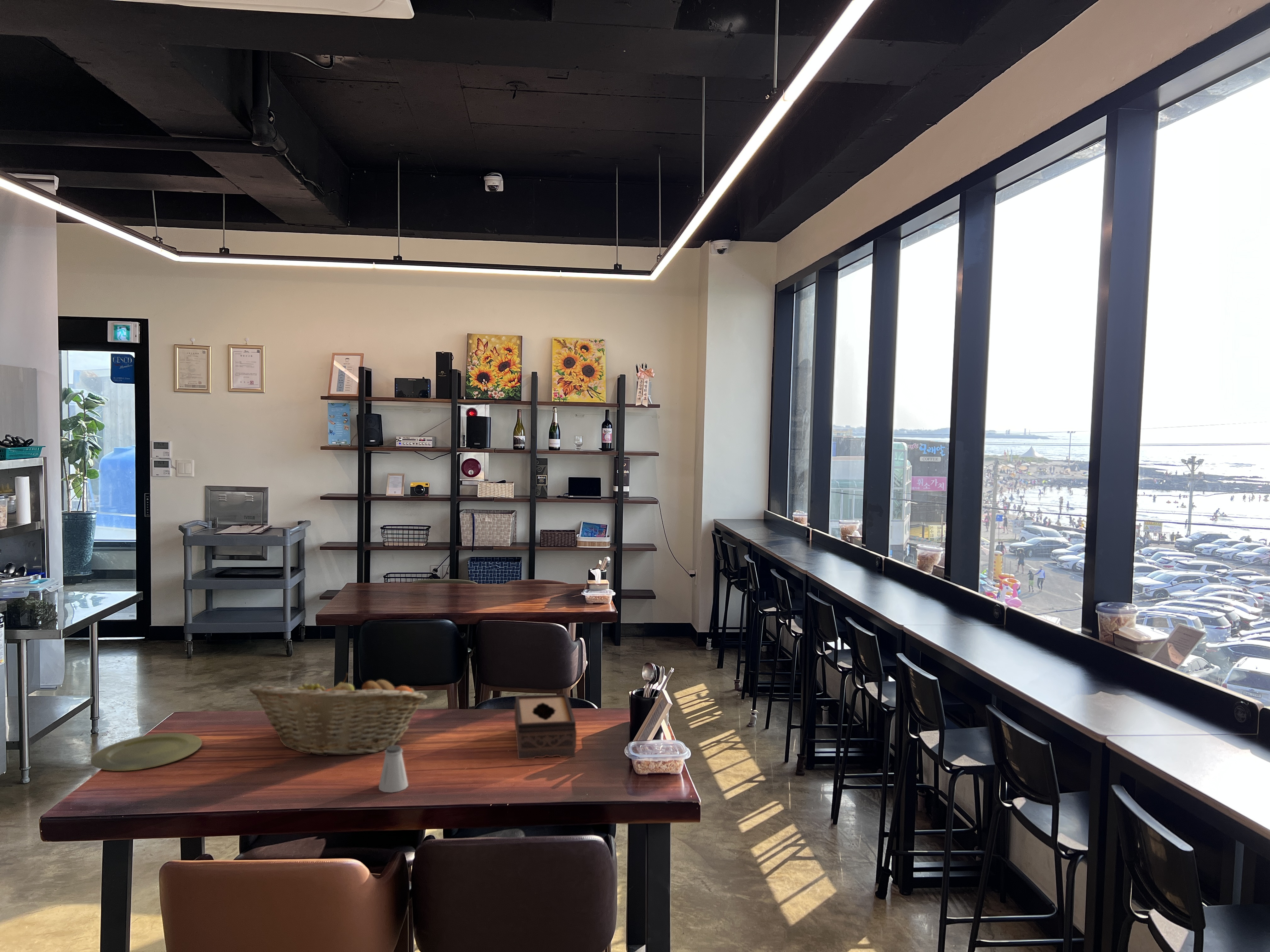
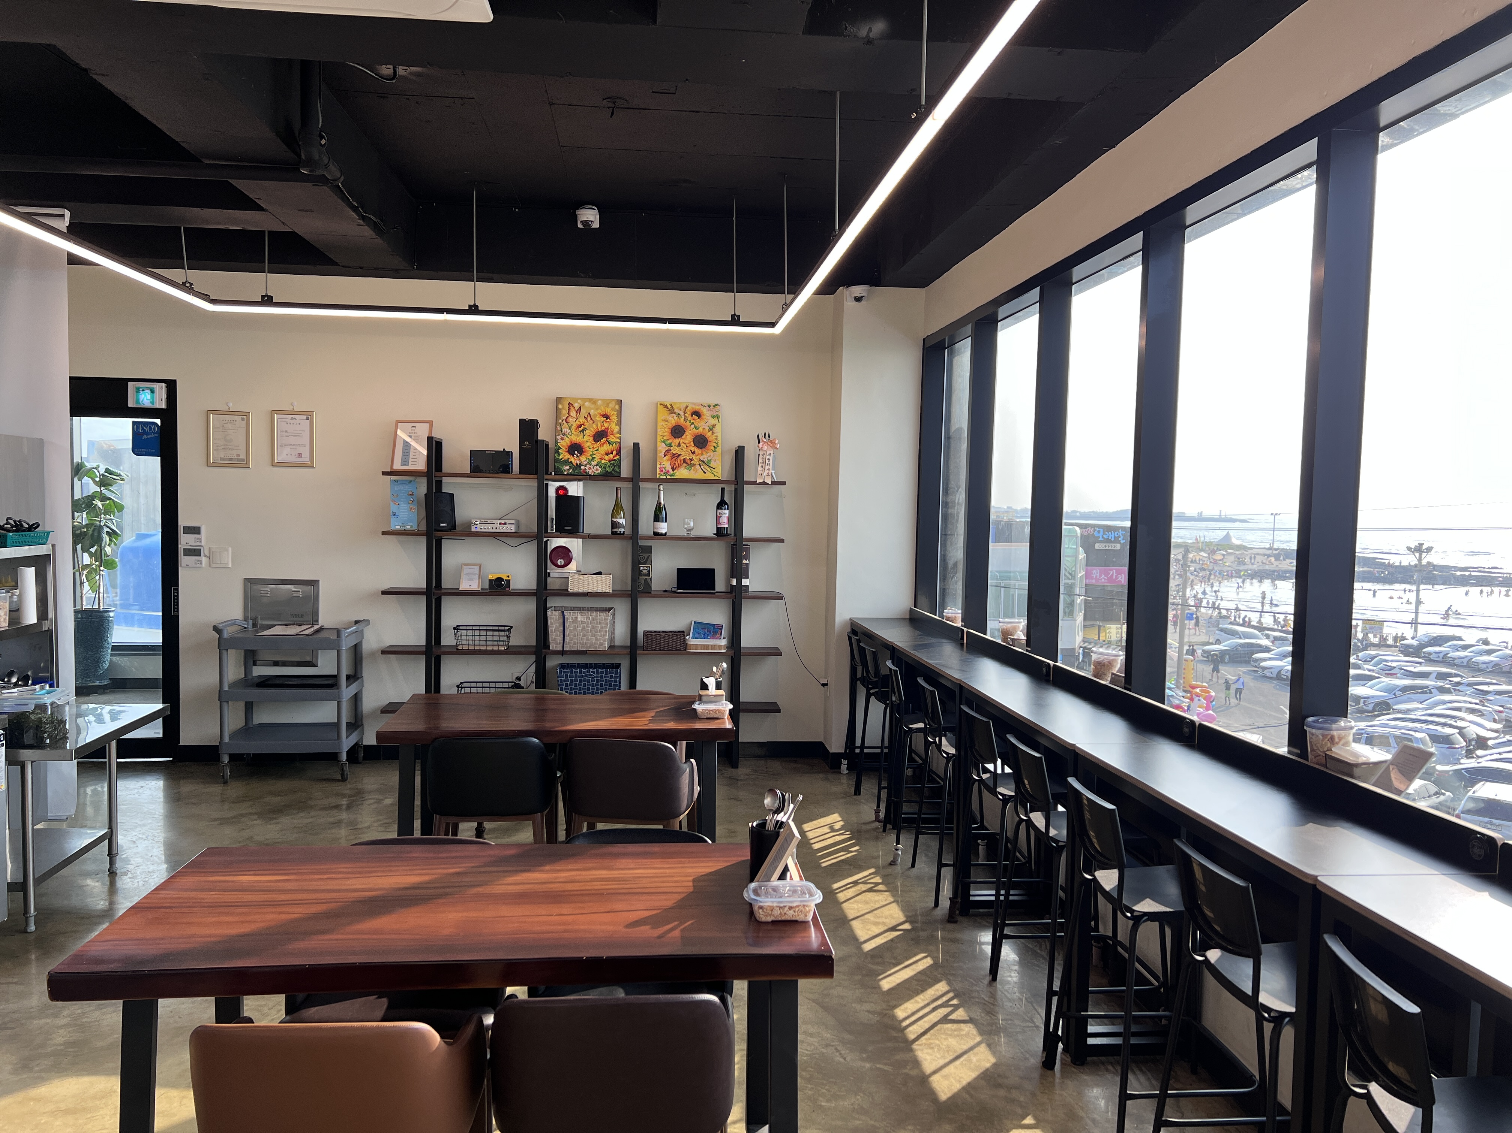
- tissue box [514,694,577,760]
- plate [90,733,202,771]
- saltshaker [378,745,409,793]
- fruit basket [249,672,428,756]
